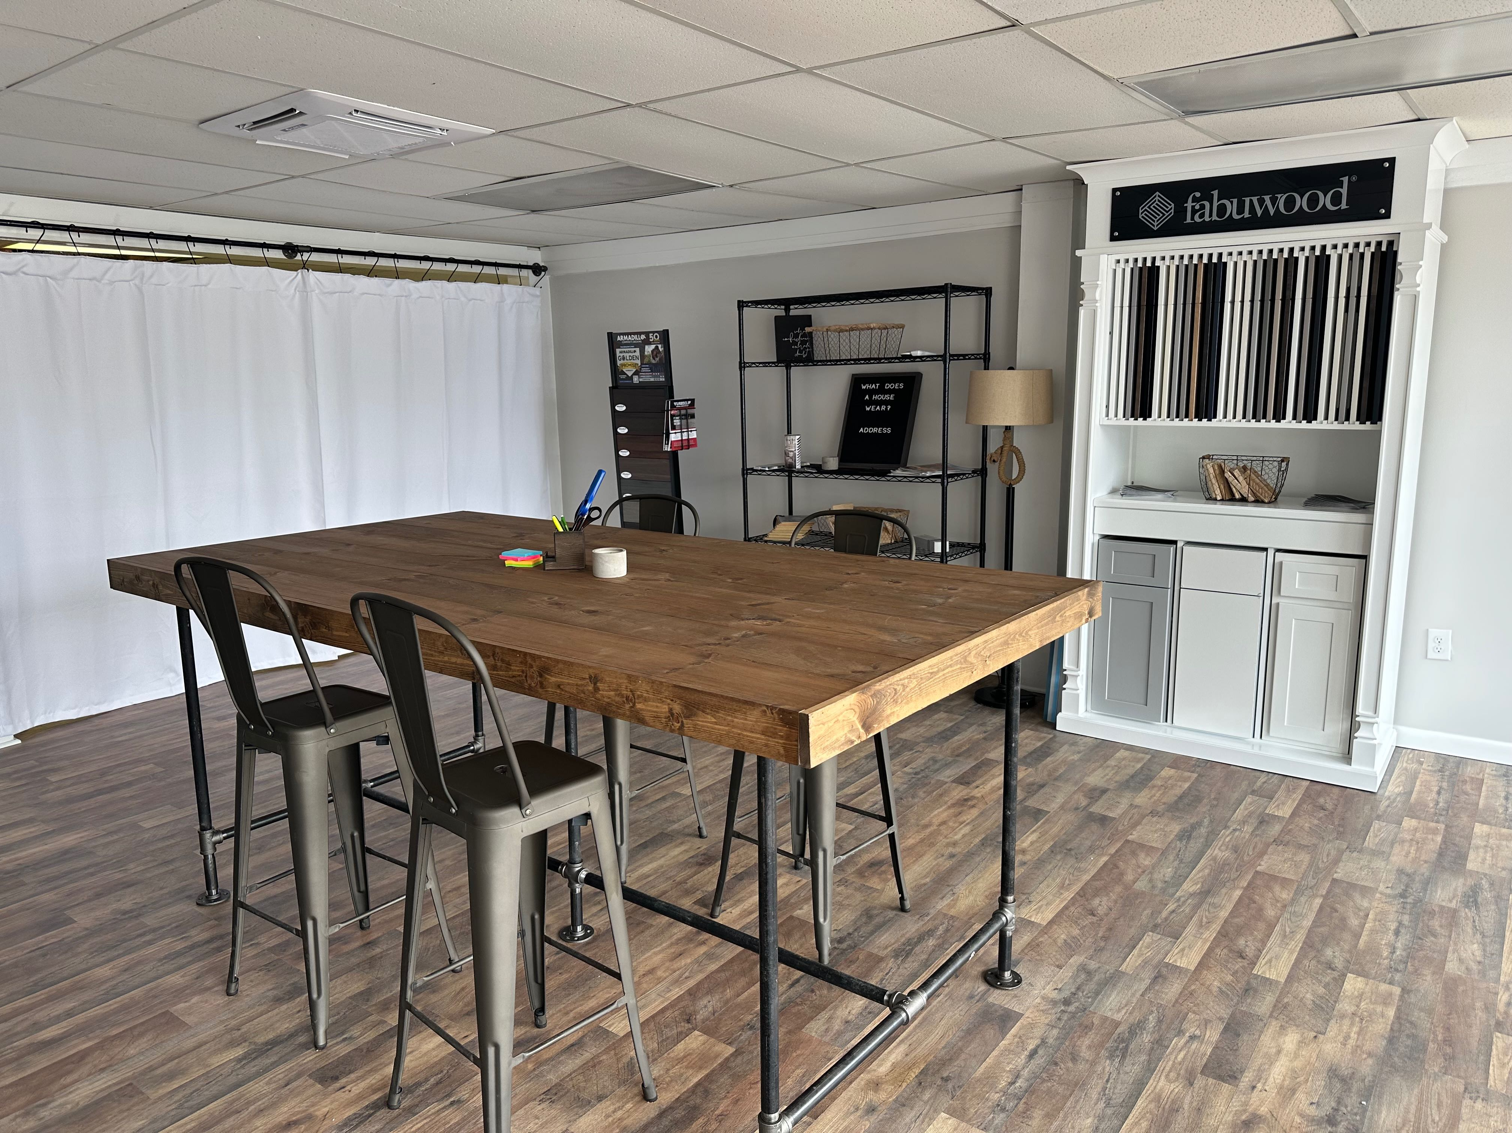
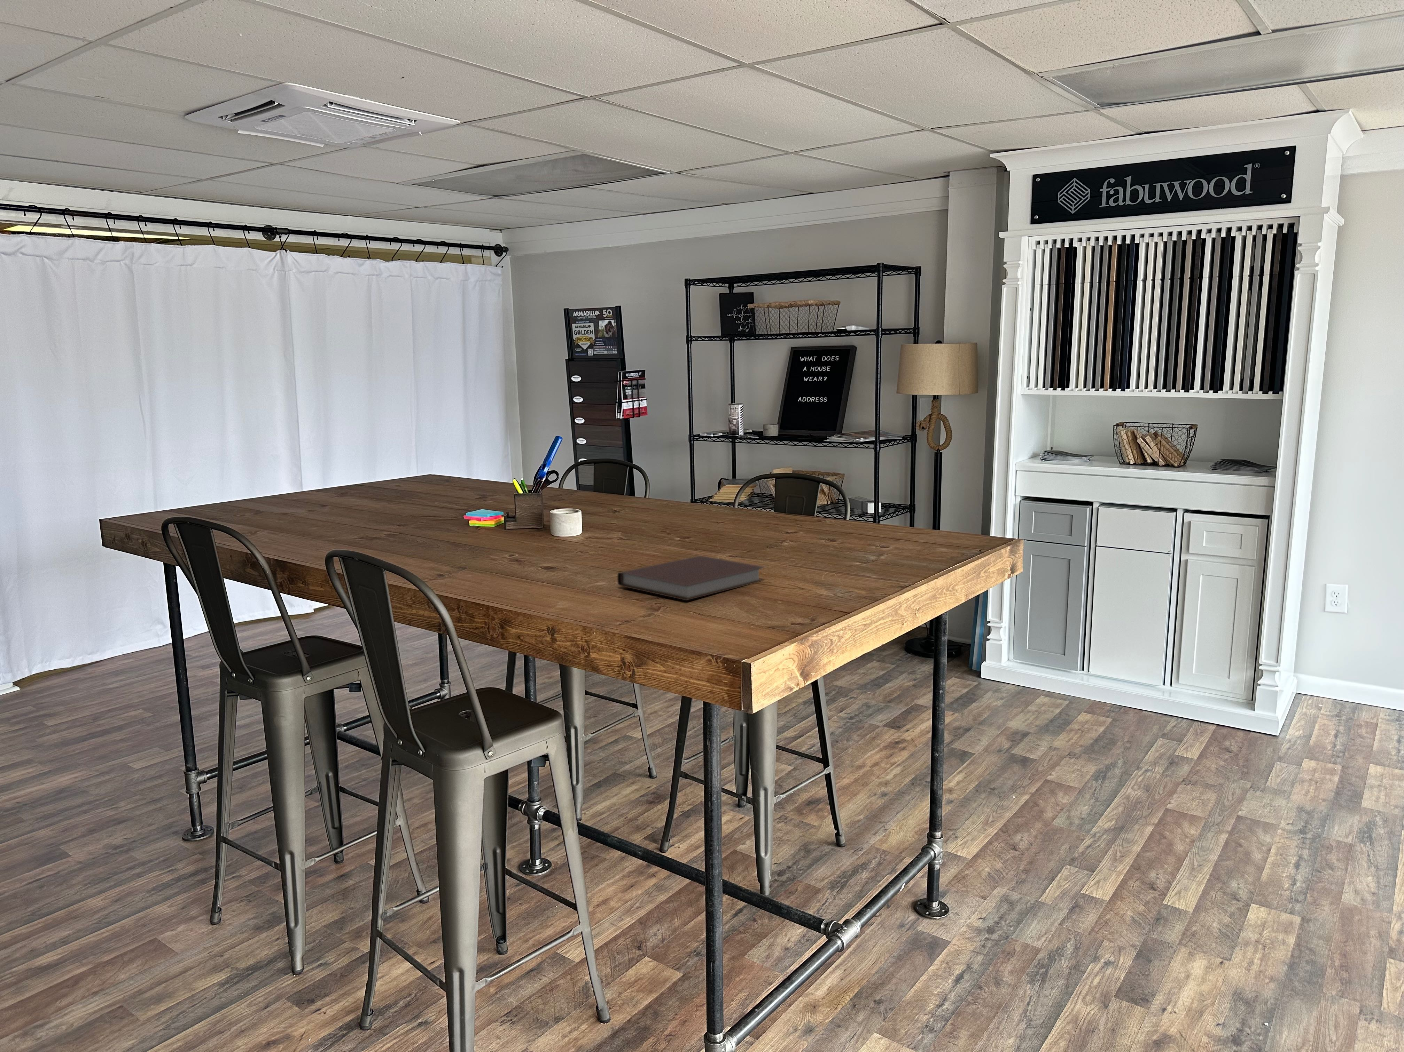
+ notebook [617,556,766,601]
